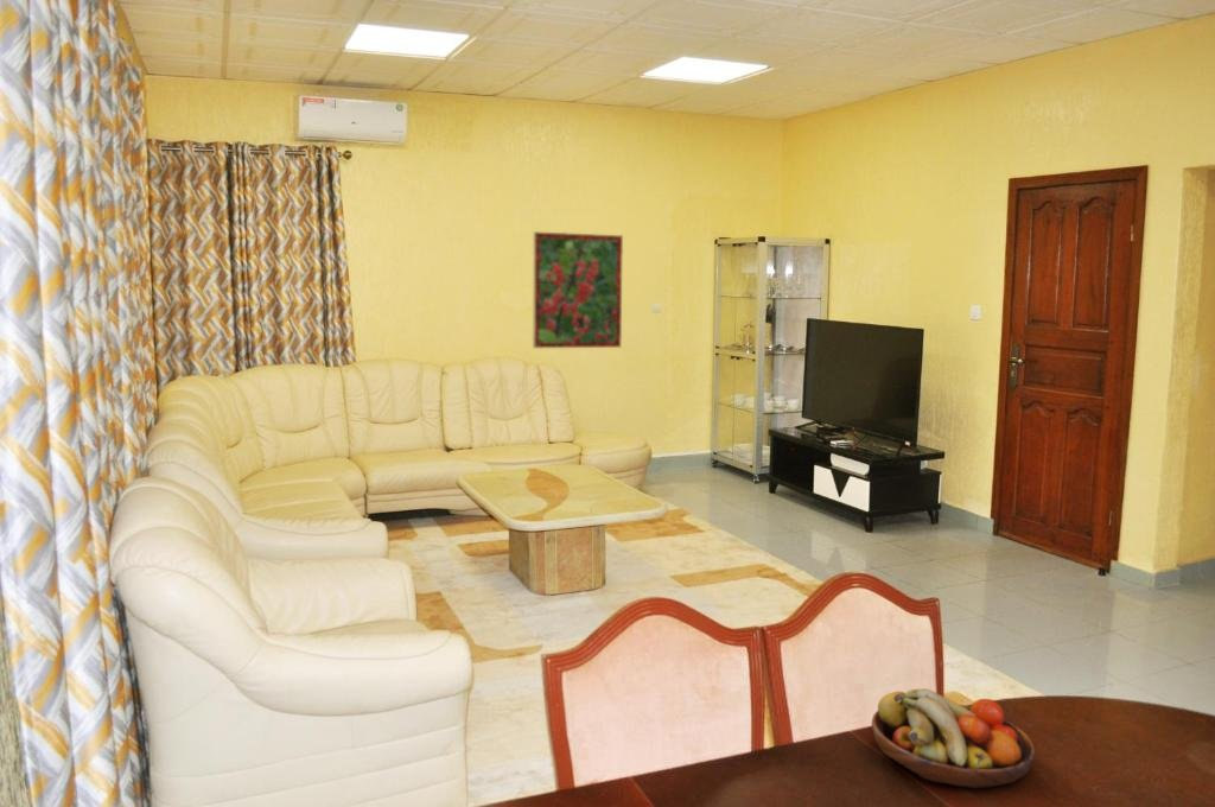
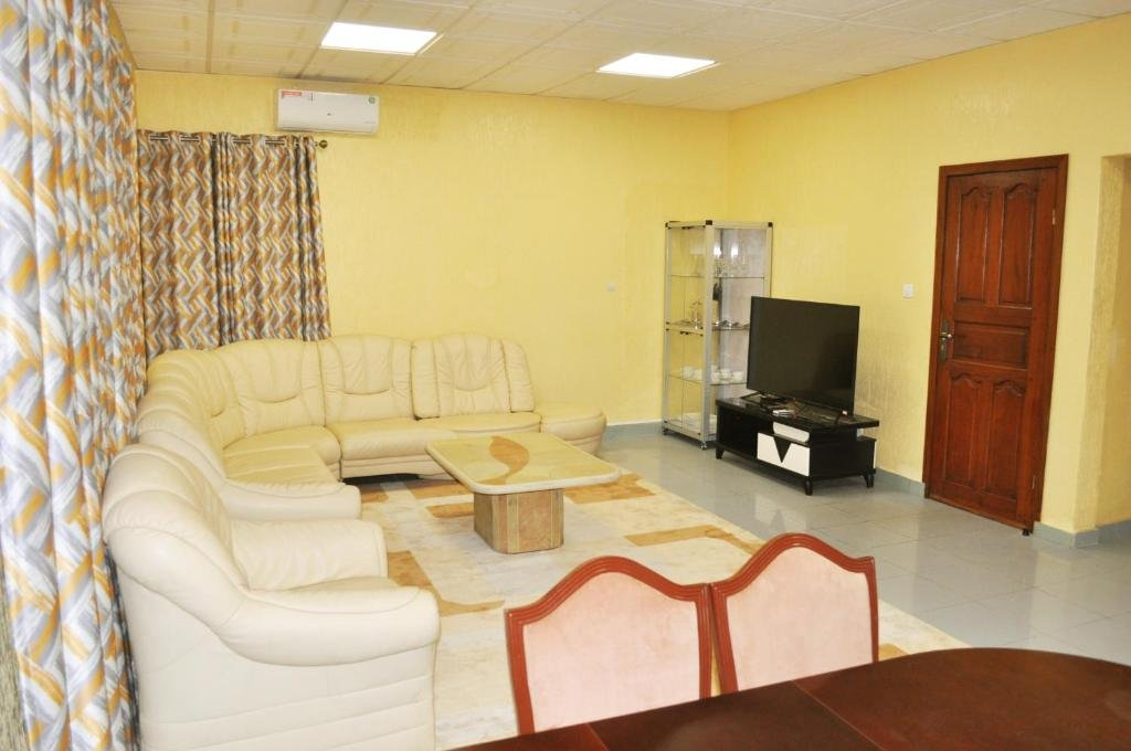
- fruit bowl [871,688,1036,789]
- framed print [532,230,624,349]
